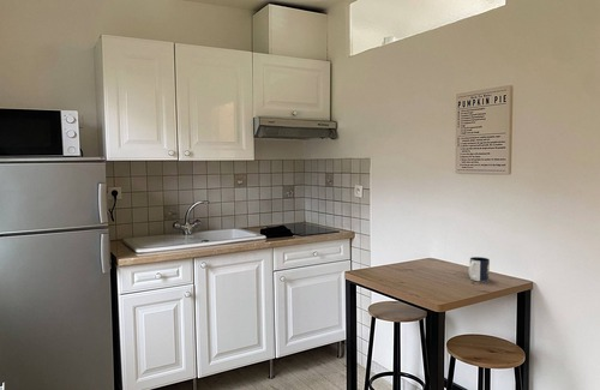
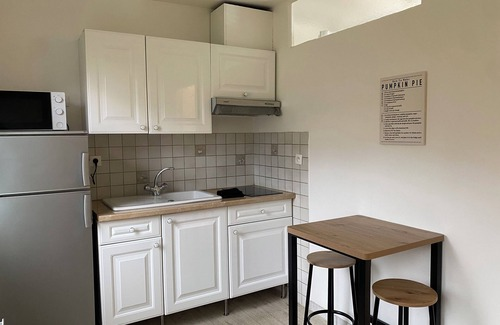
- mug [468,256,491,282]
